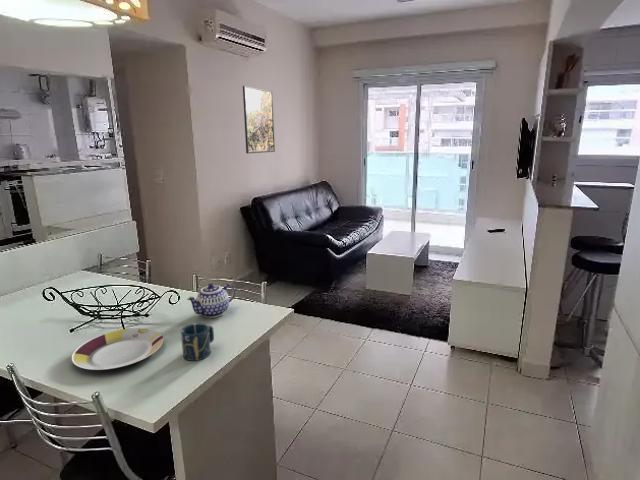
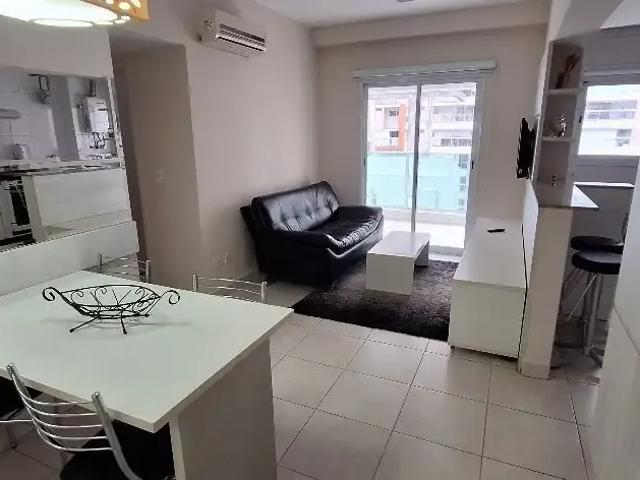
- teapot [186,282,236,319]
- plate [71,327,165,371]
- cup [180,322,215,362]
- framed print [242,85,276,154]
